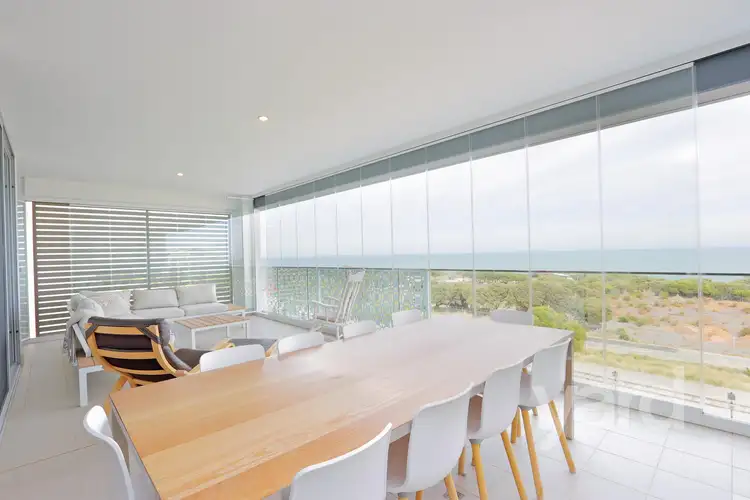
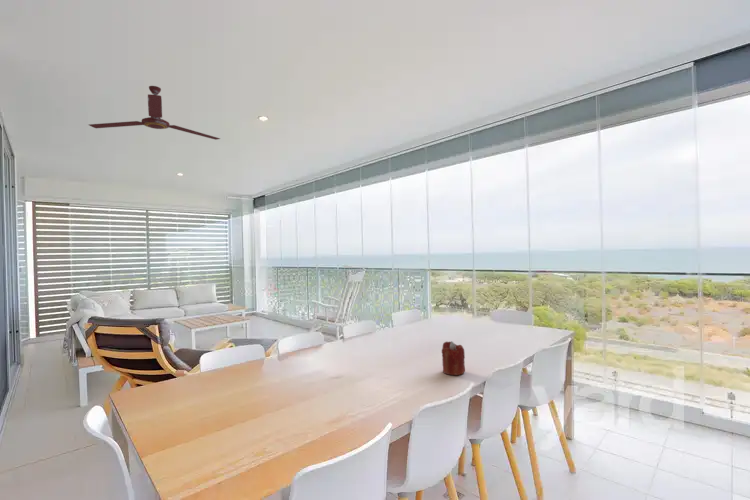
+ candle [441,340,466,376]
+ ceiling fan [88,85,221,141]
